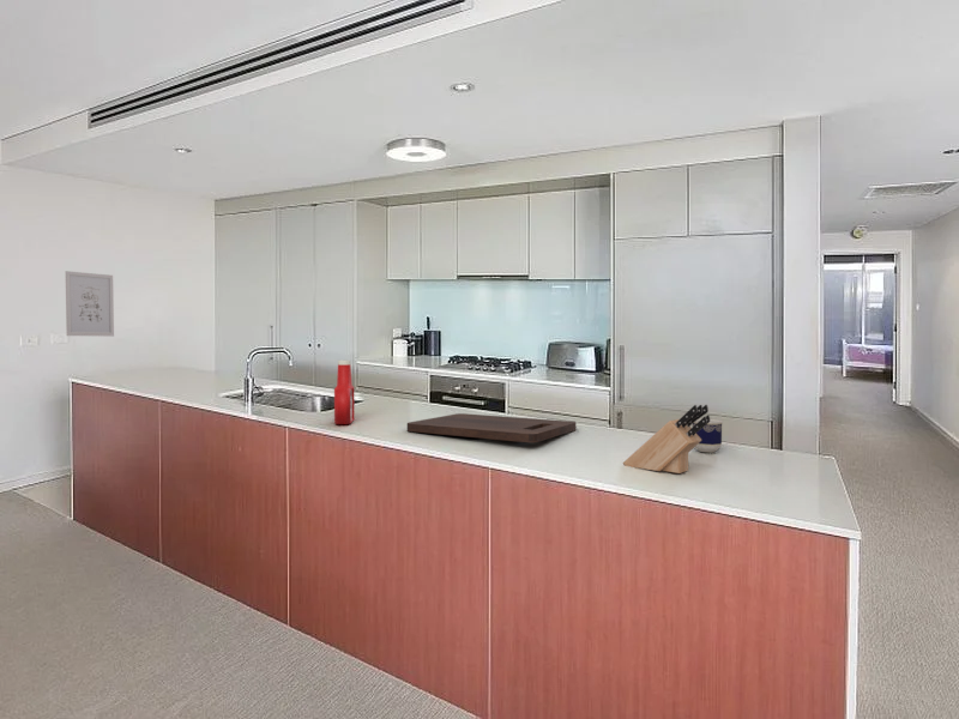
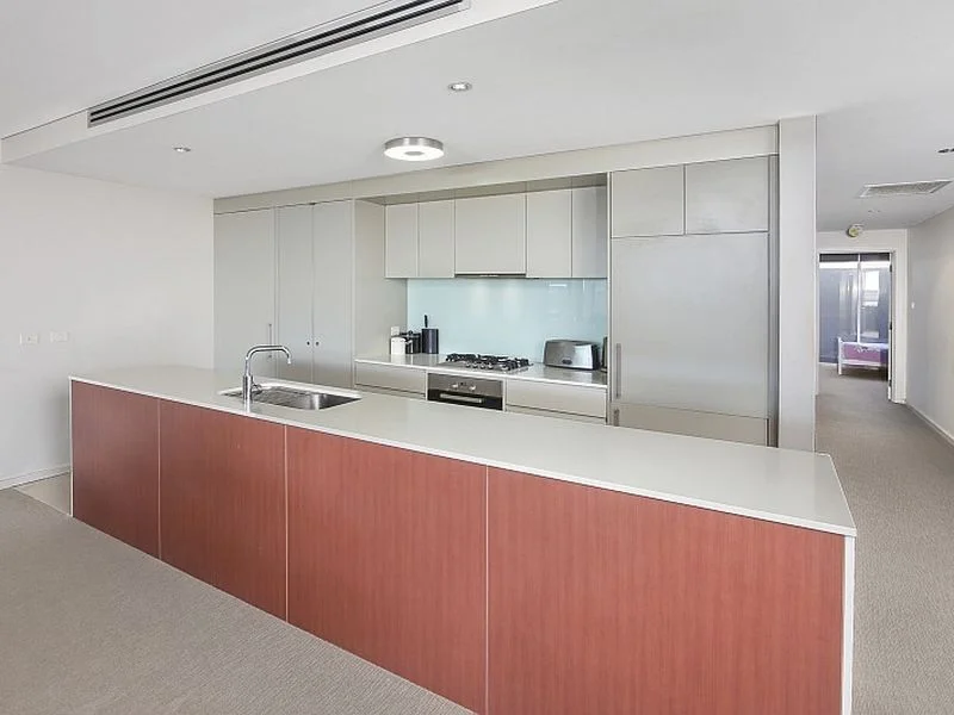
- cup [692,418,724,453]
- knife block [622,404,711,475]
- soap bottle [333,360,356,425]
- wall art [65,270,115,338]
- cutting board [406,412,577,443]
